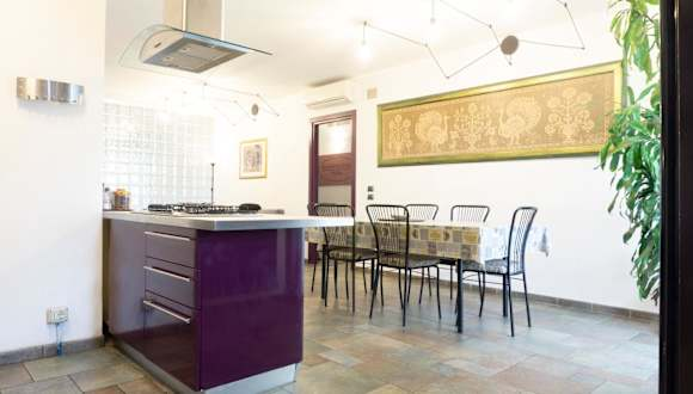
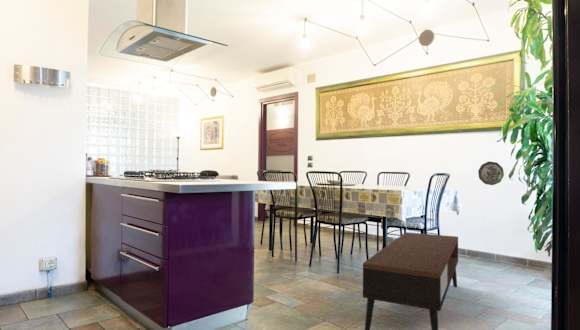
+ coffee table [362,231,459,330]
+ decorative plate [477,161,505,186]
